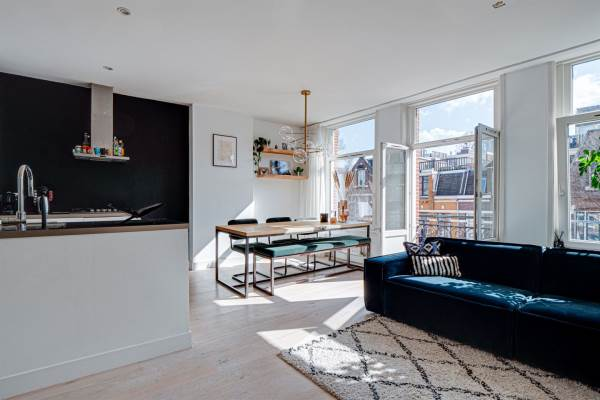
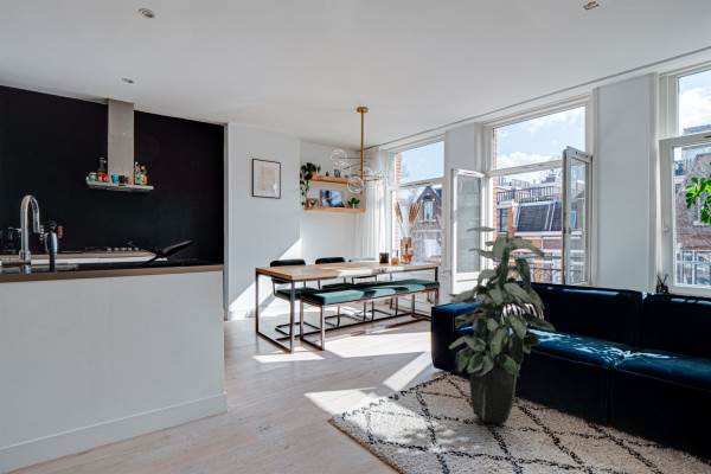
+ indoor plant [448,225,557,424]
